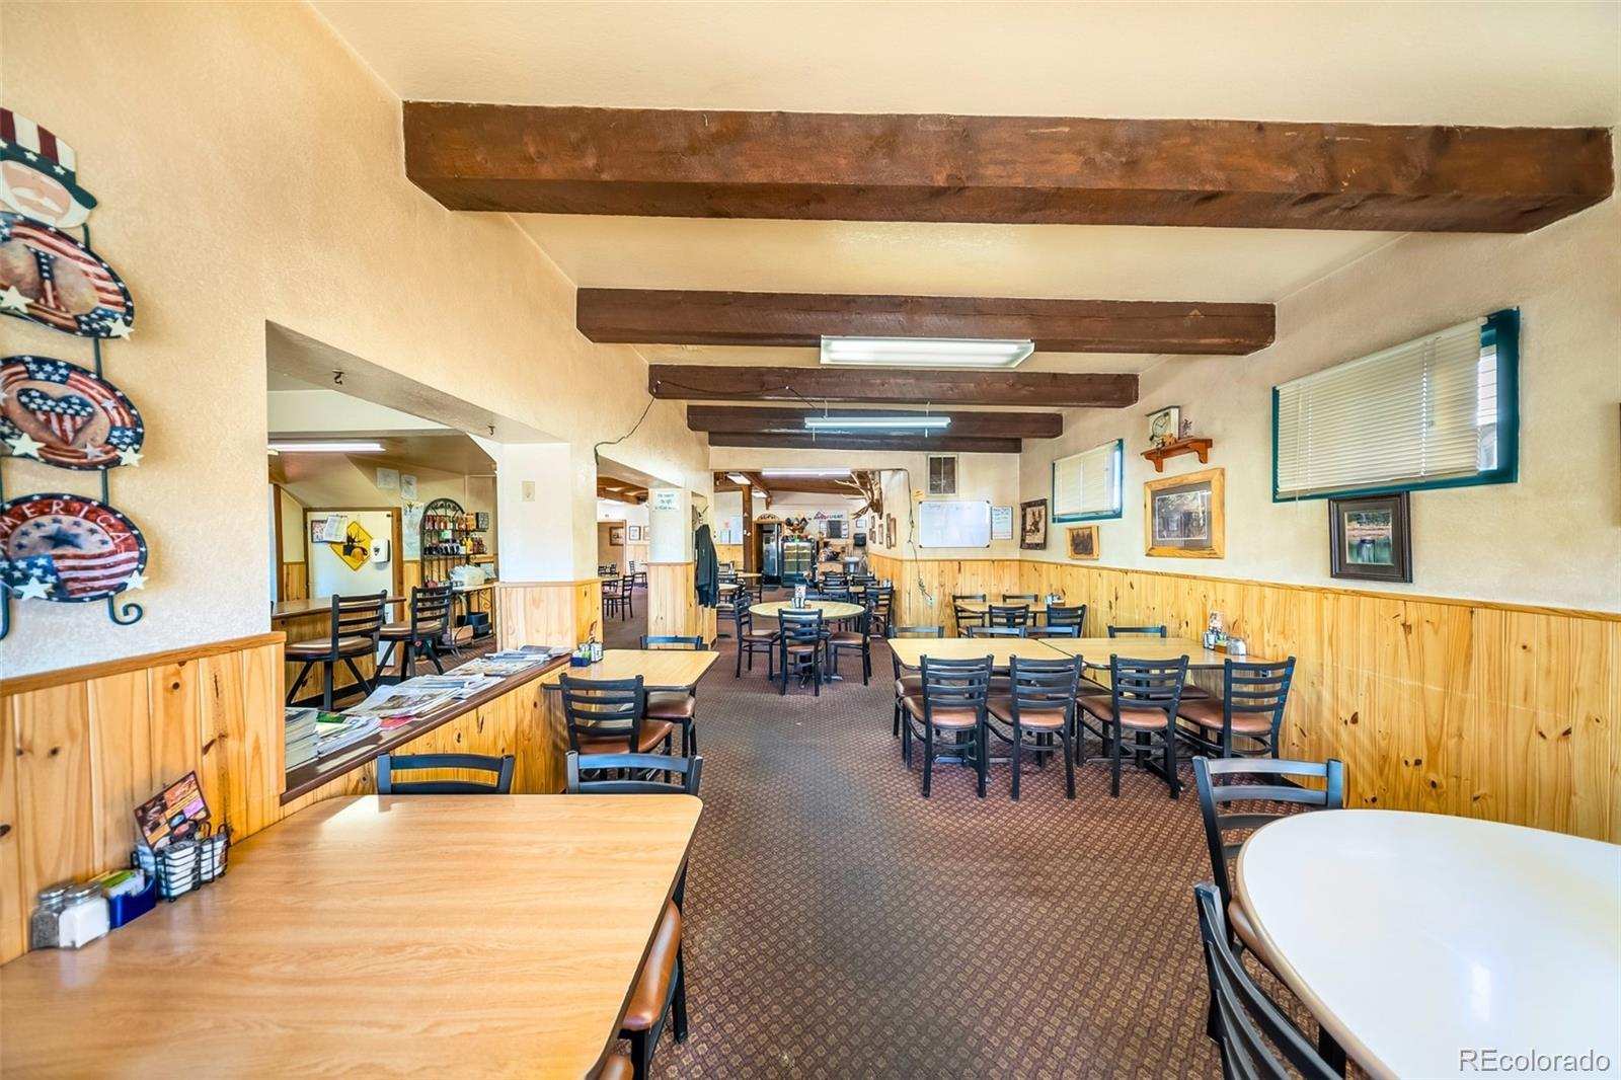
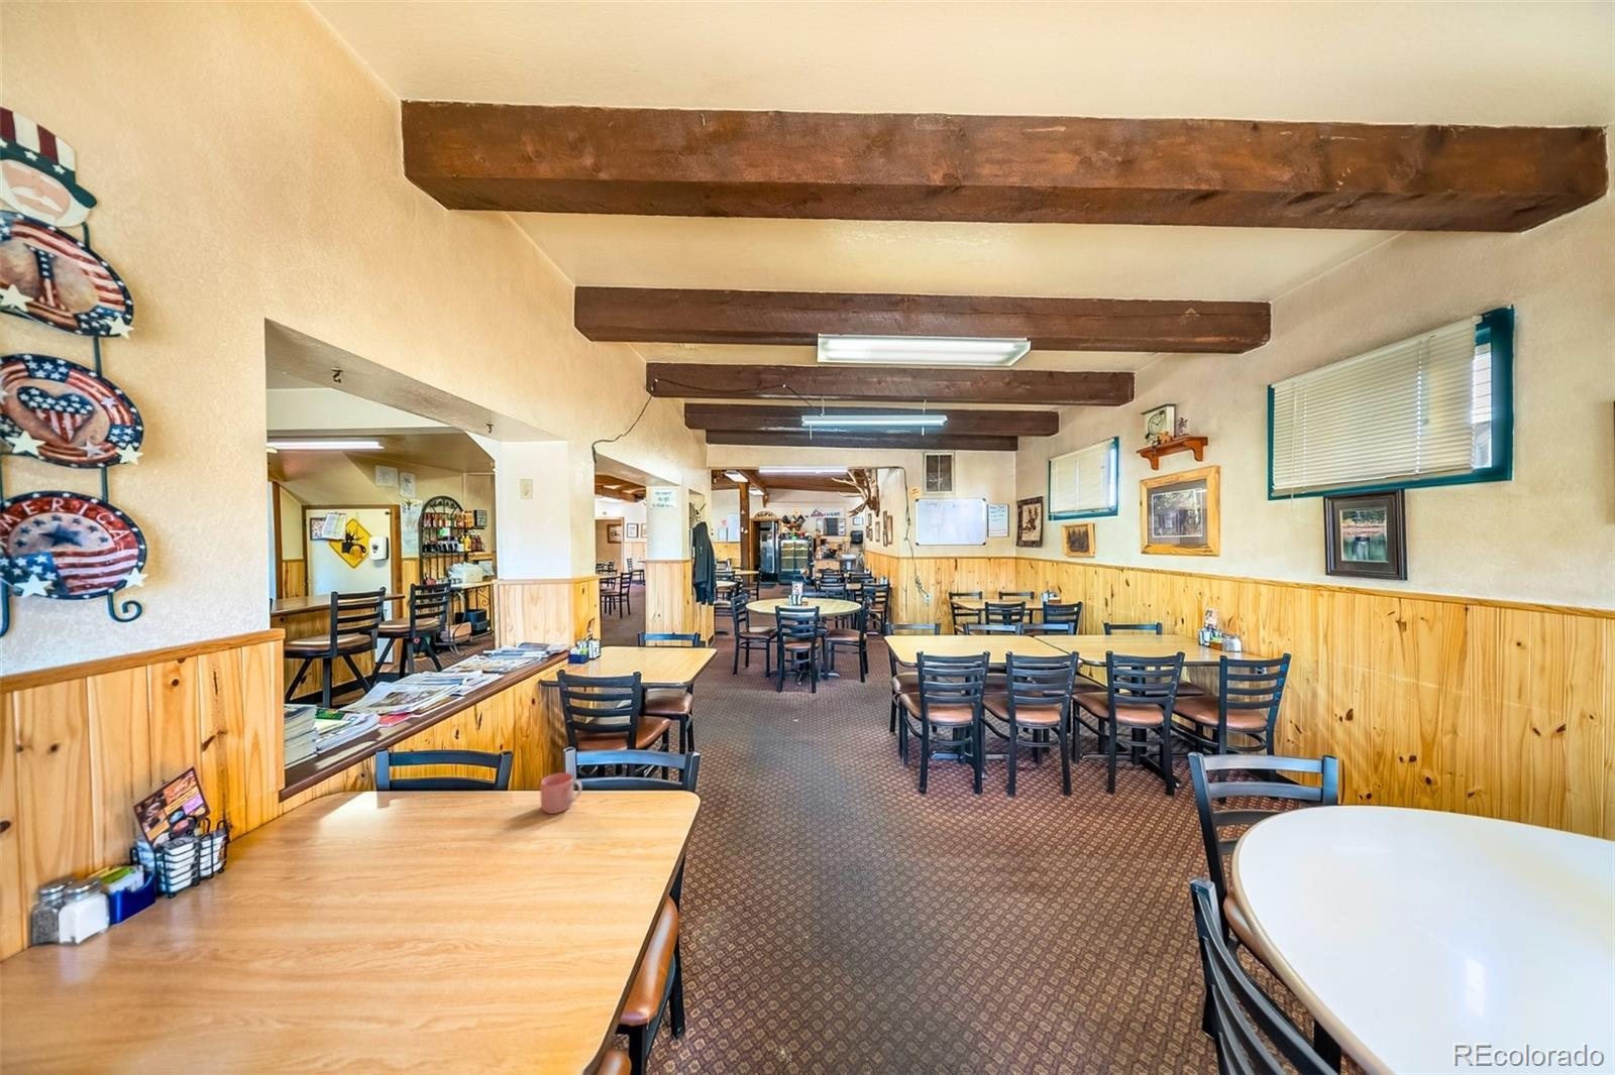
+ mug [540,771,584,815]
